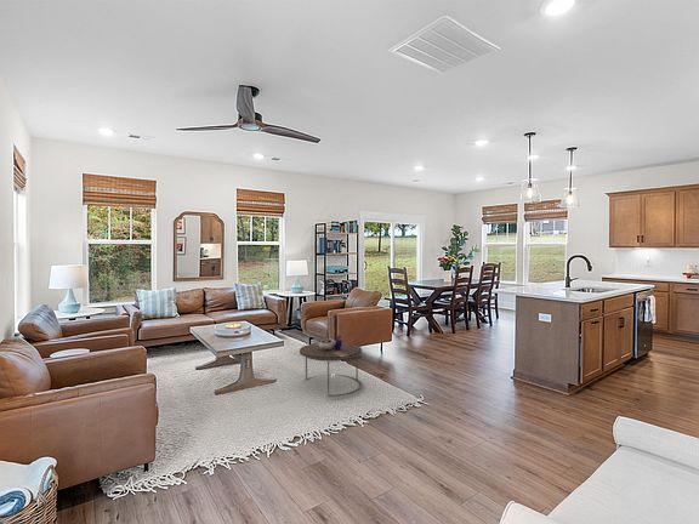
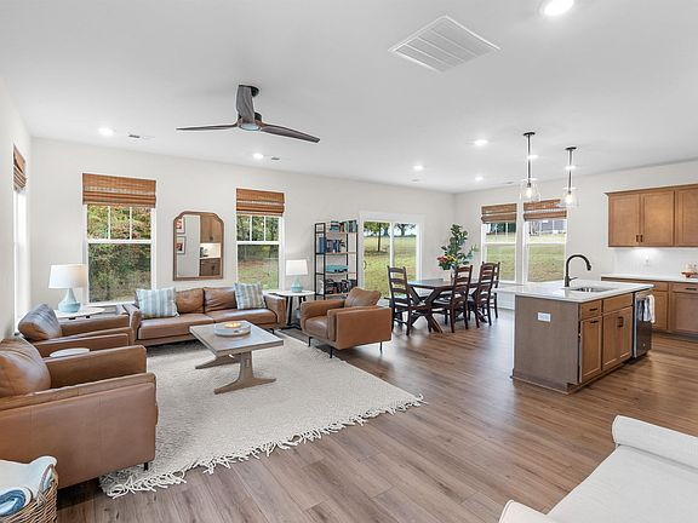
- side table [299,335,363,398]
